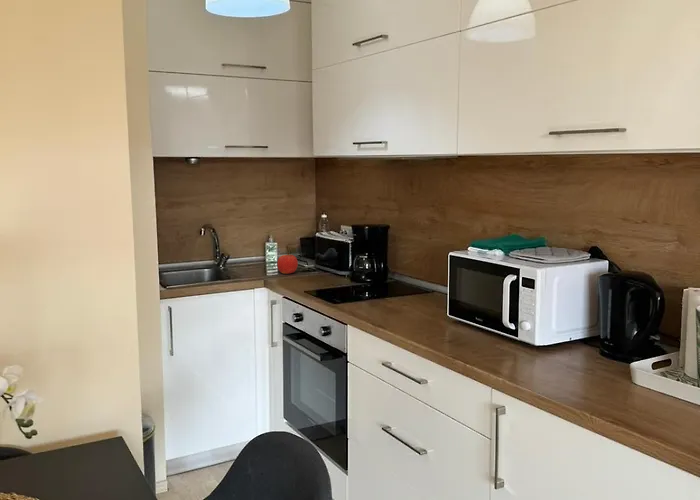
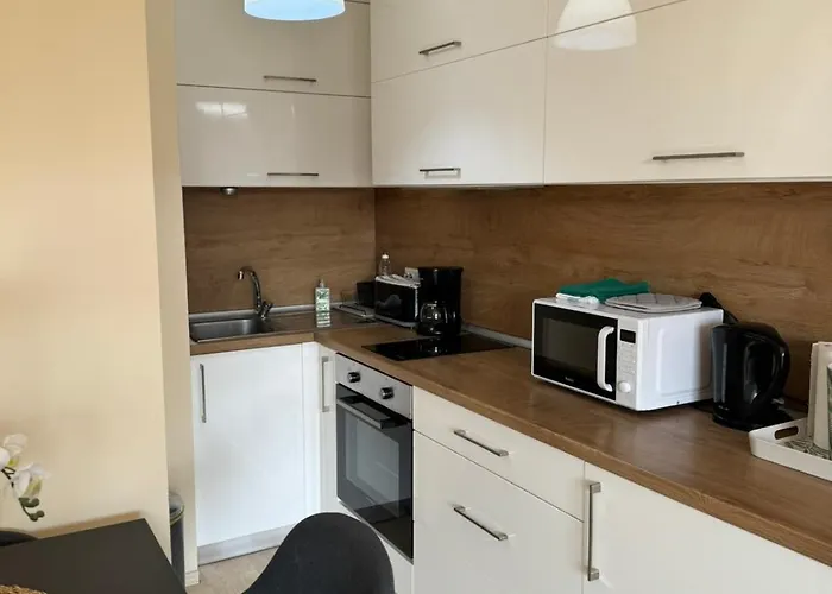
- apple [276,252,299,275]
